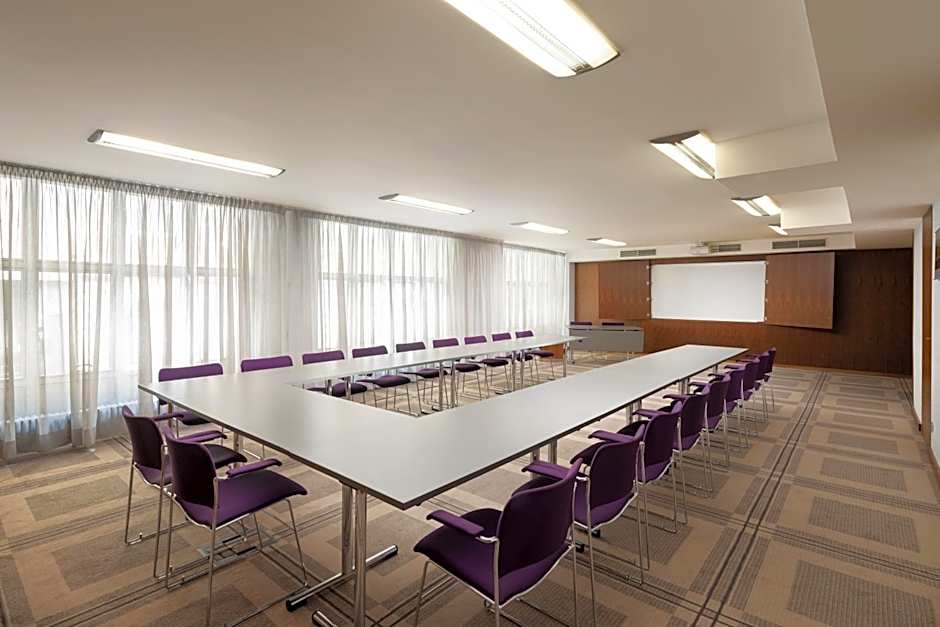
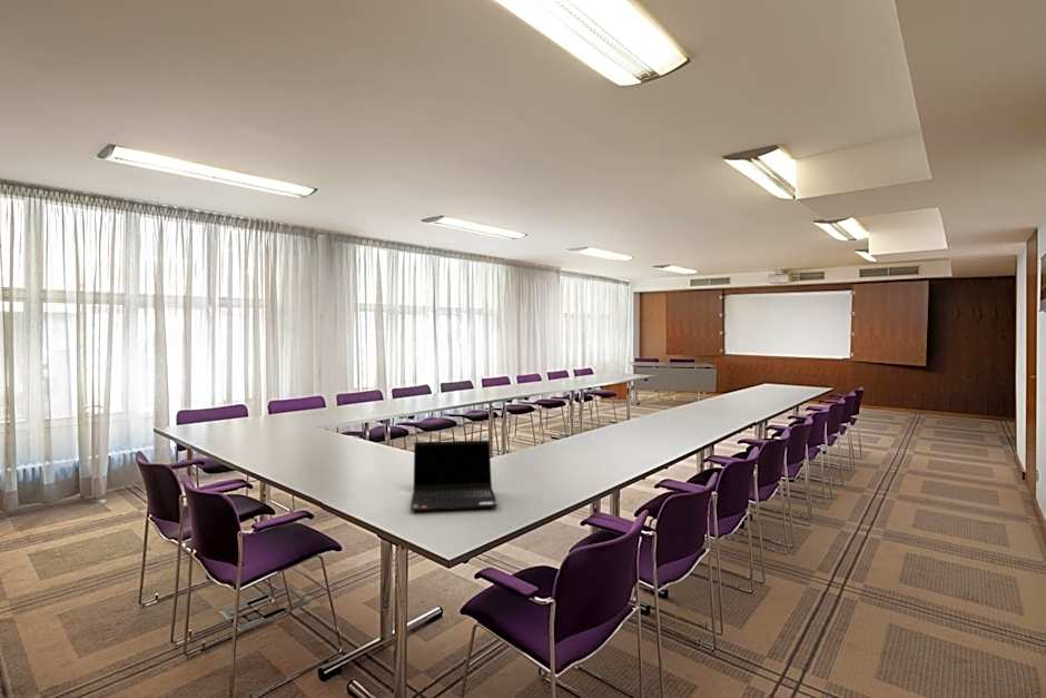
+ laptop computer [409,440,499,512]
